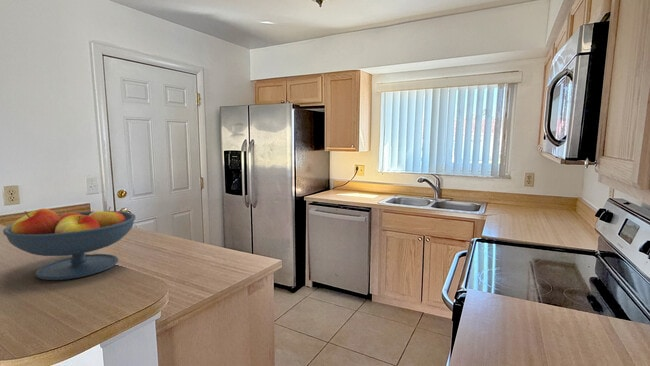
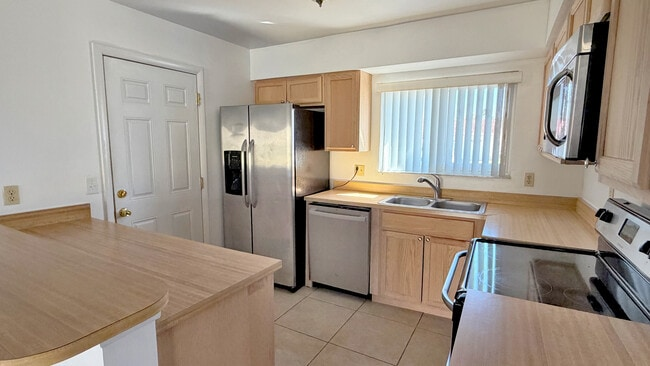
- fruit bowl [2,206,136,281]
